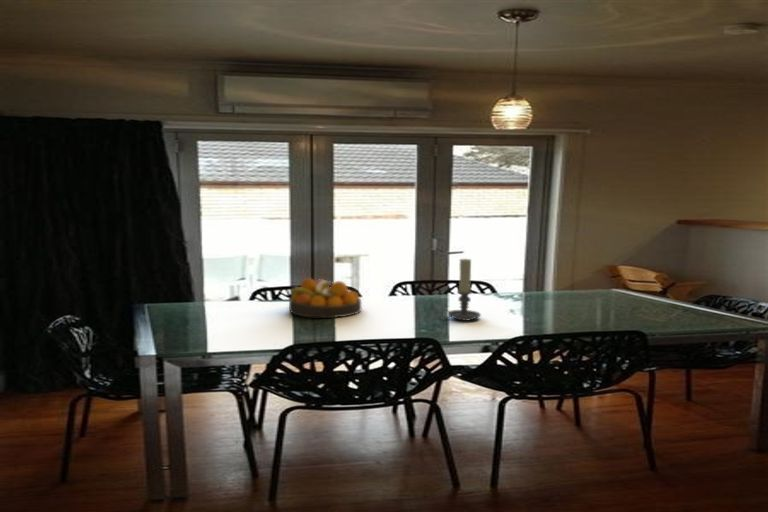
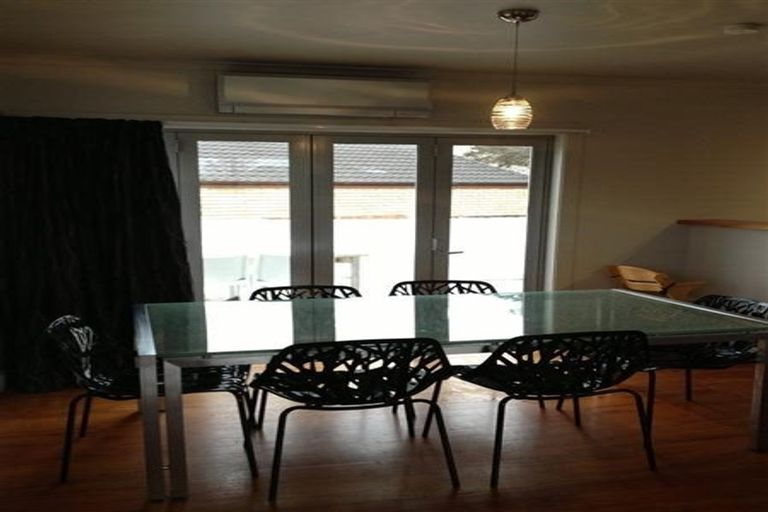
- candle holder [440,257,482,322]
- fruit bowl [288,278,363,319]
